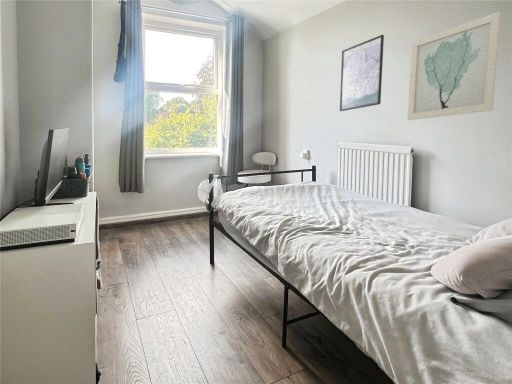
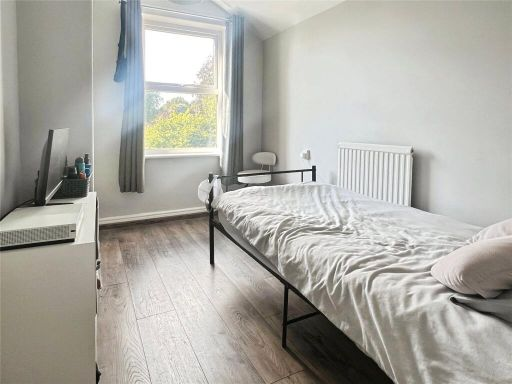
- wall art [406,10,502,121]
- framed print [339,34,385,112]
